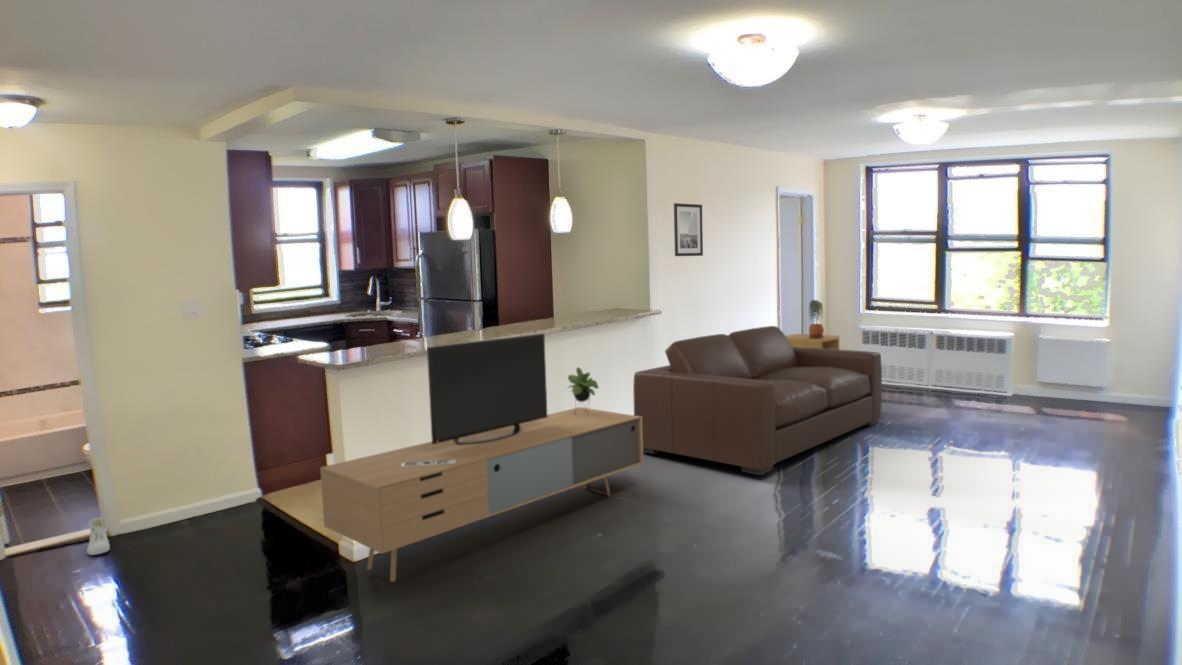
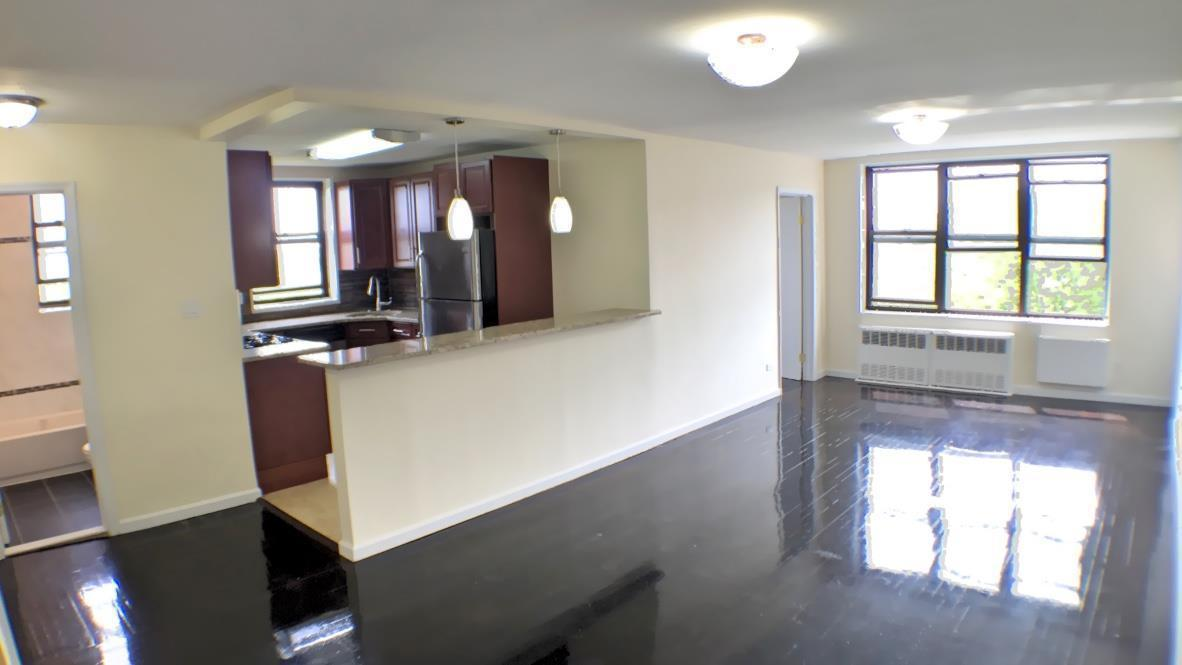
- sneaker [86,516,111,556]
- side table [785,333,840,350]
- wall art [673,202,704,257]
- media console [319,332,644,583]
- sofa [632,325,883,476]
- potted plant [807,299,825,339]
